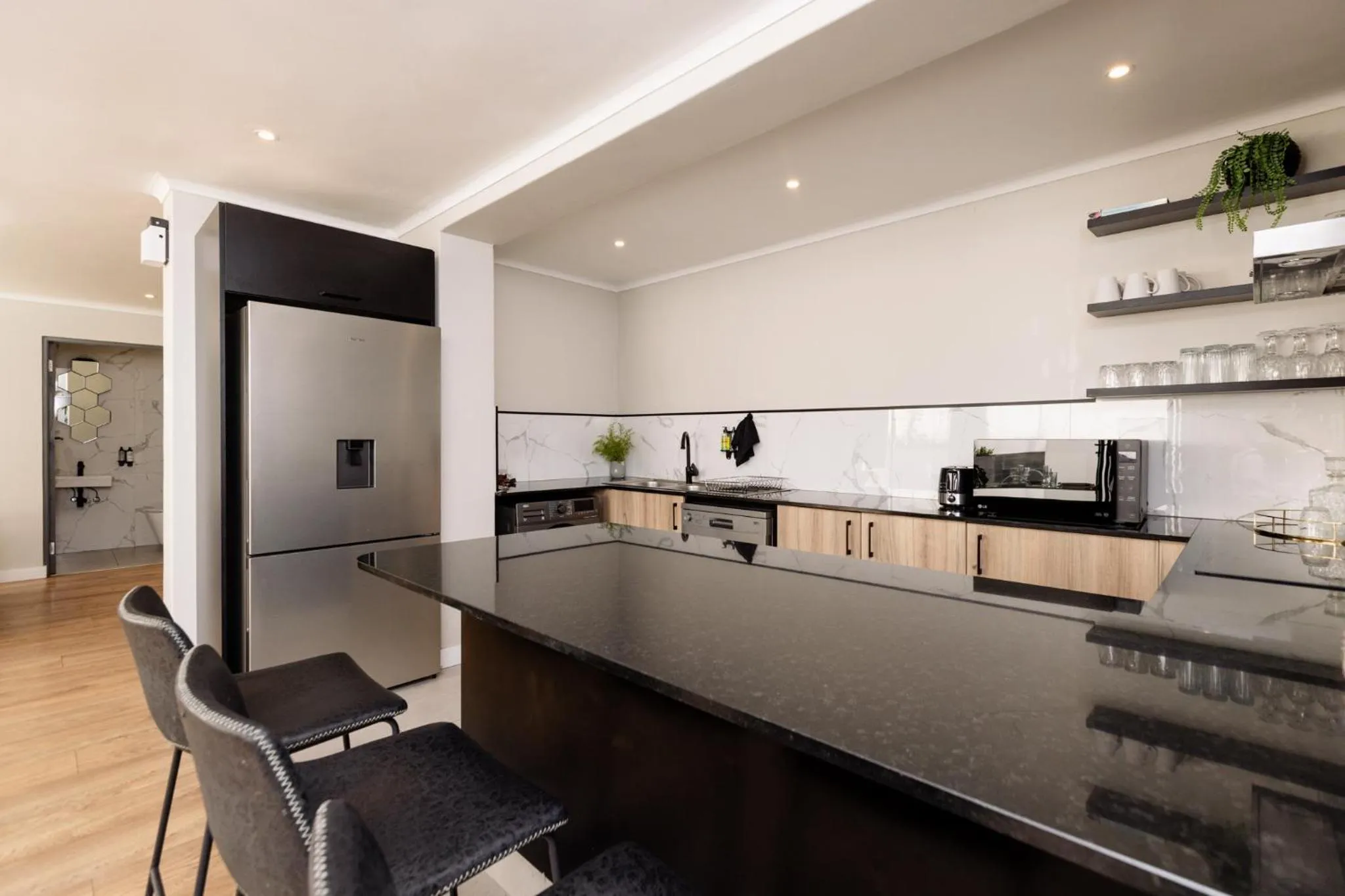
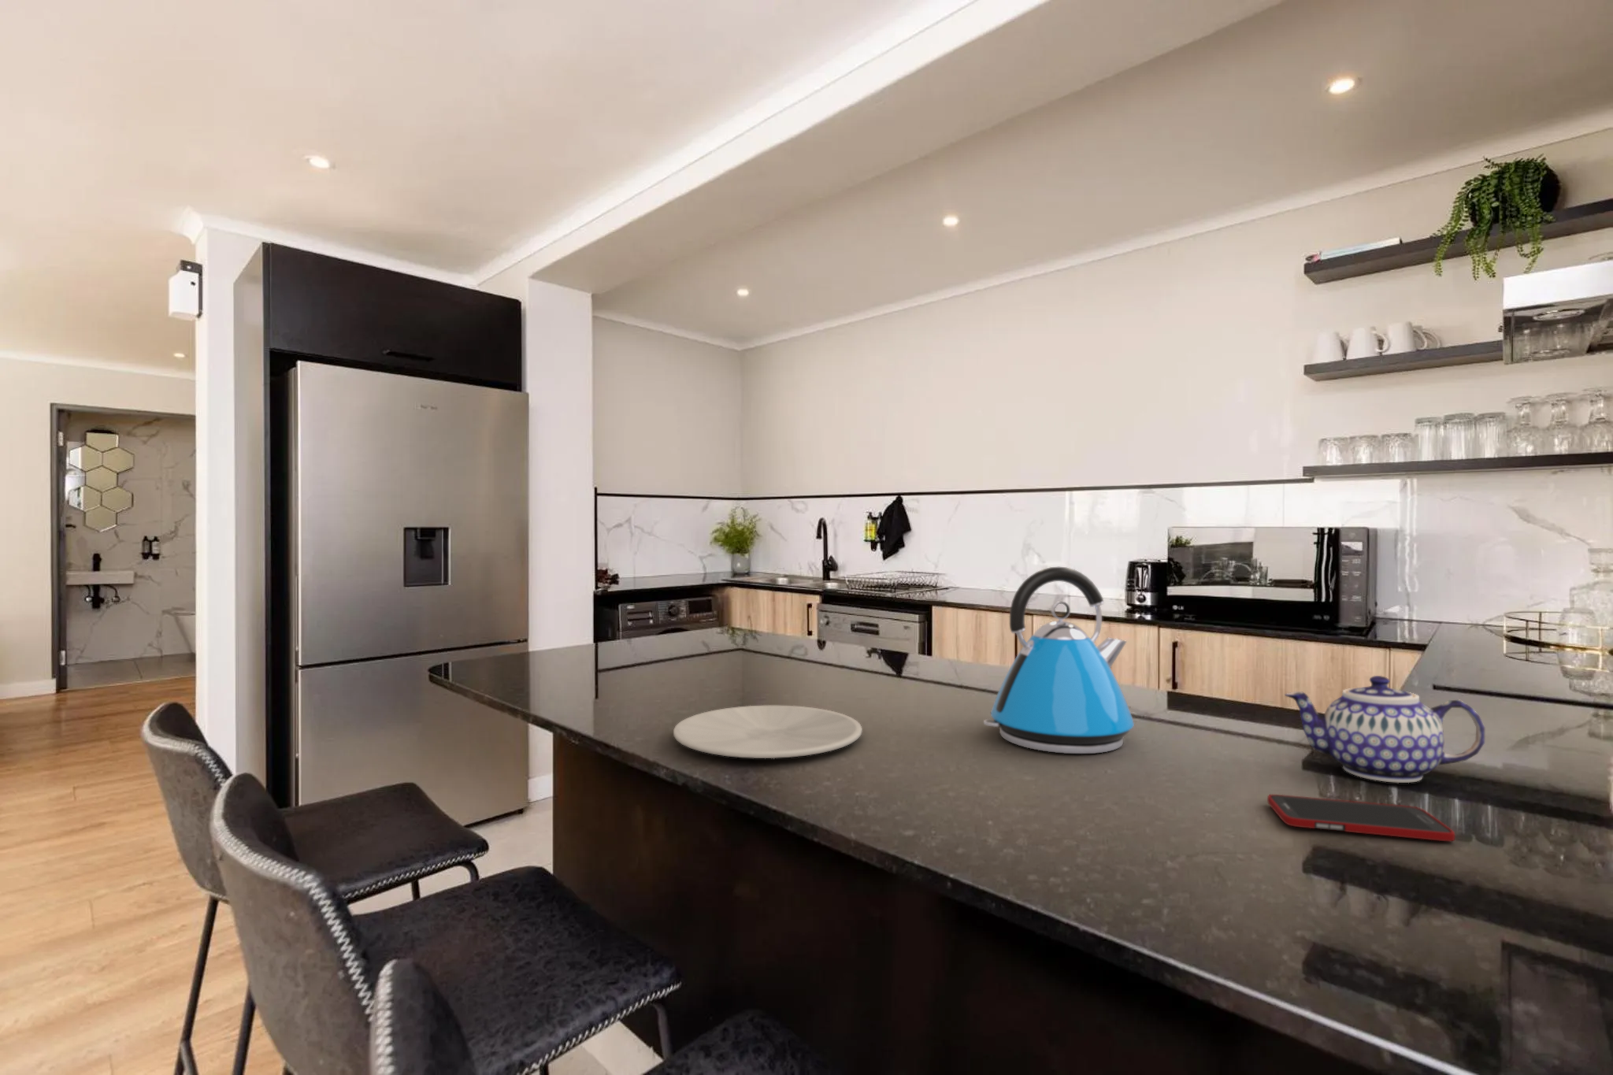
+ teapot [1283,675,1486,783]
+ plate [673,704,863,759]
+ kettle [983,566,1134,755]
+ cell phone [1266,794,1456,842]
